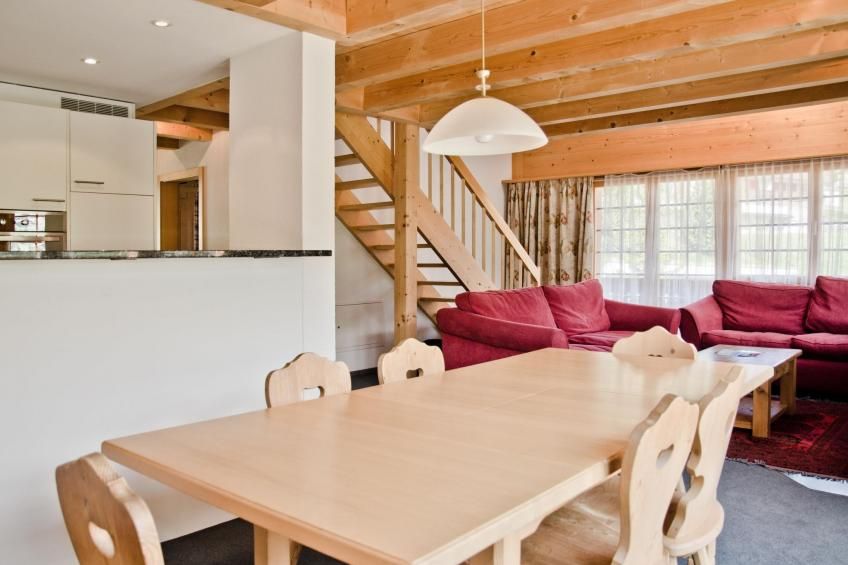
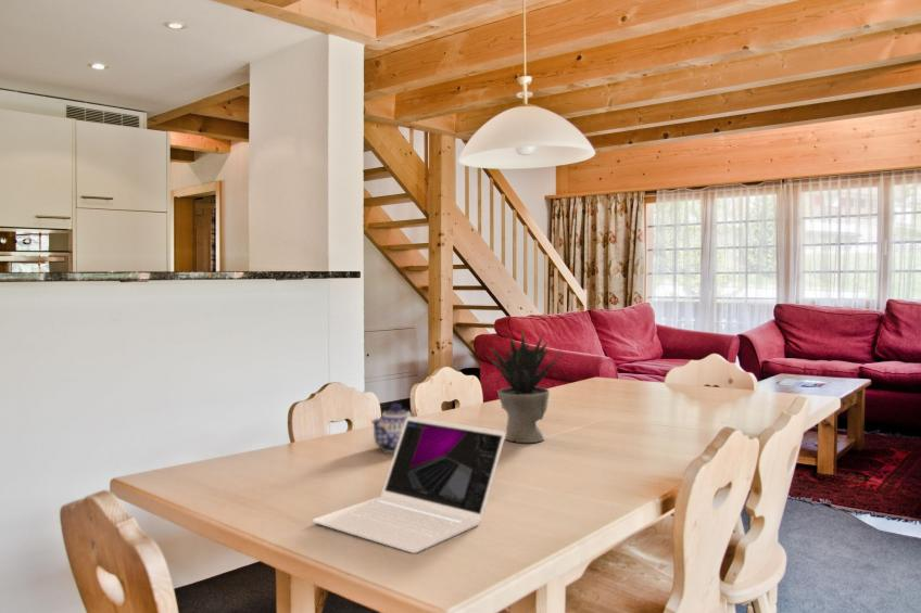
+ laptop [312,417,506,554]
+ teapot [370,403,416,454]
+ potted plant [485,329,562,444]
